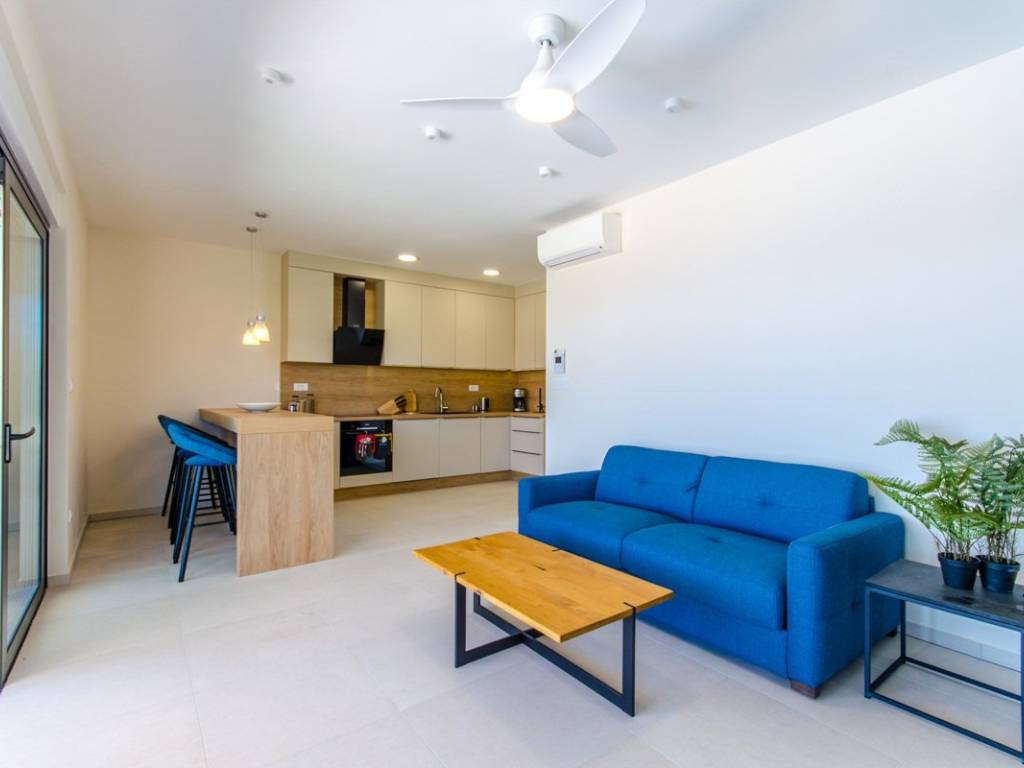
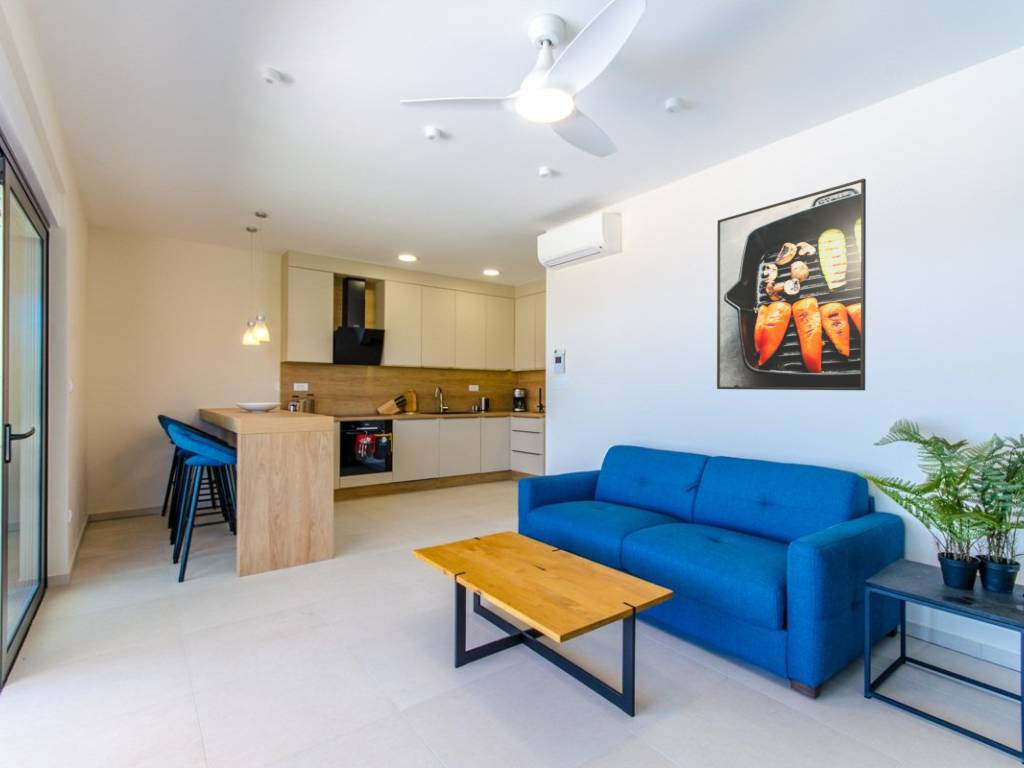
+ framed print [716,178,867,391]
